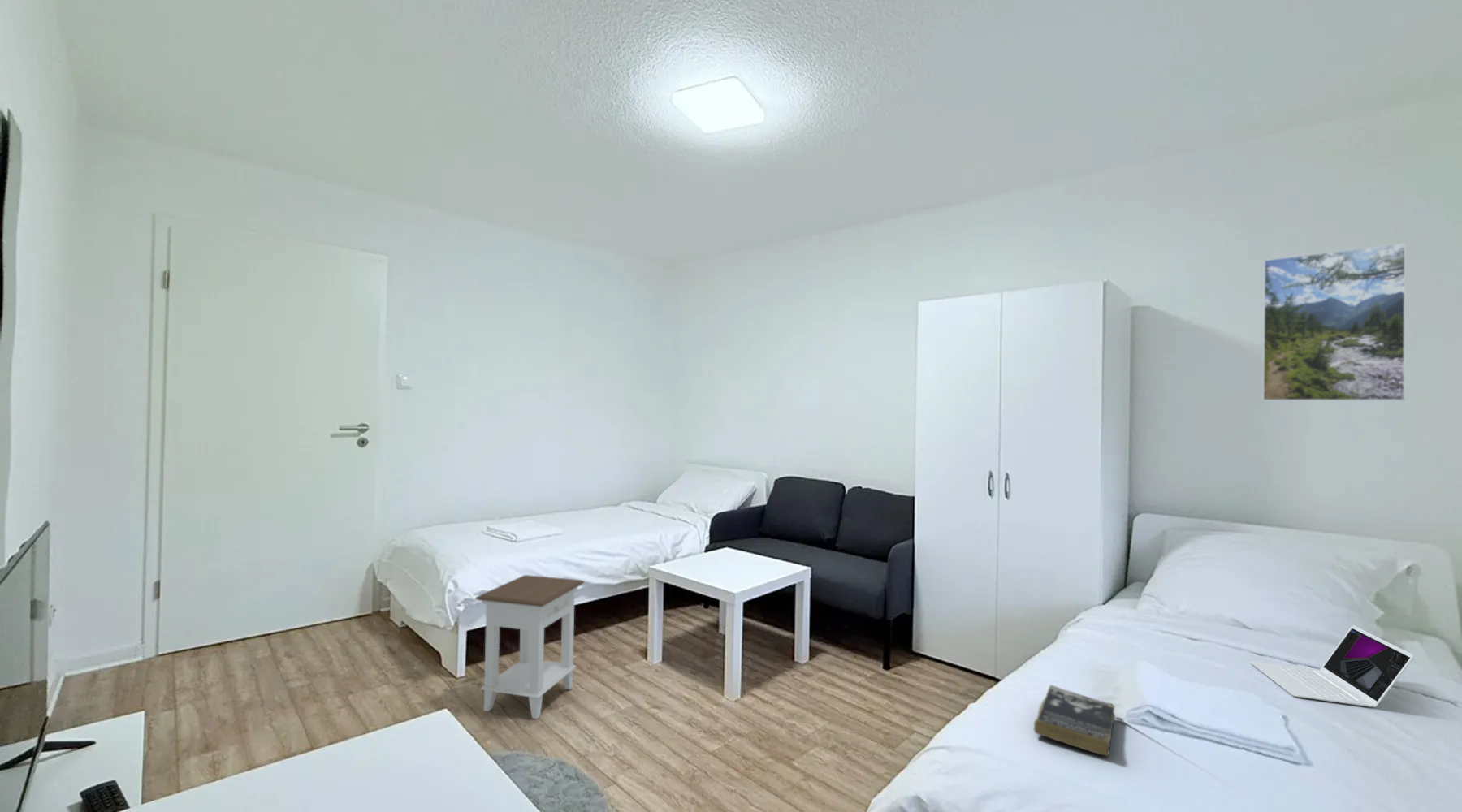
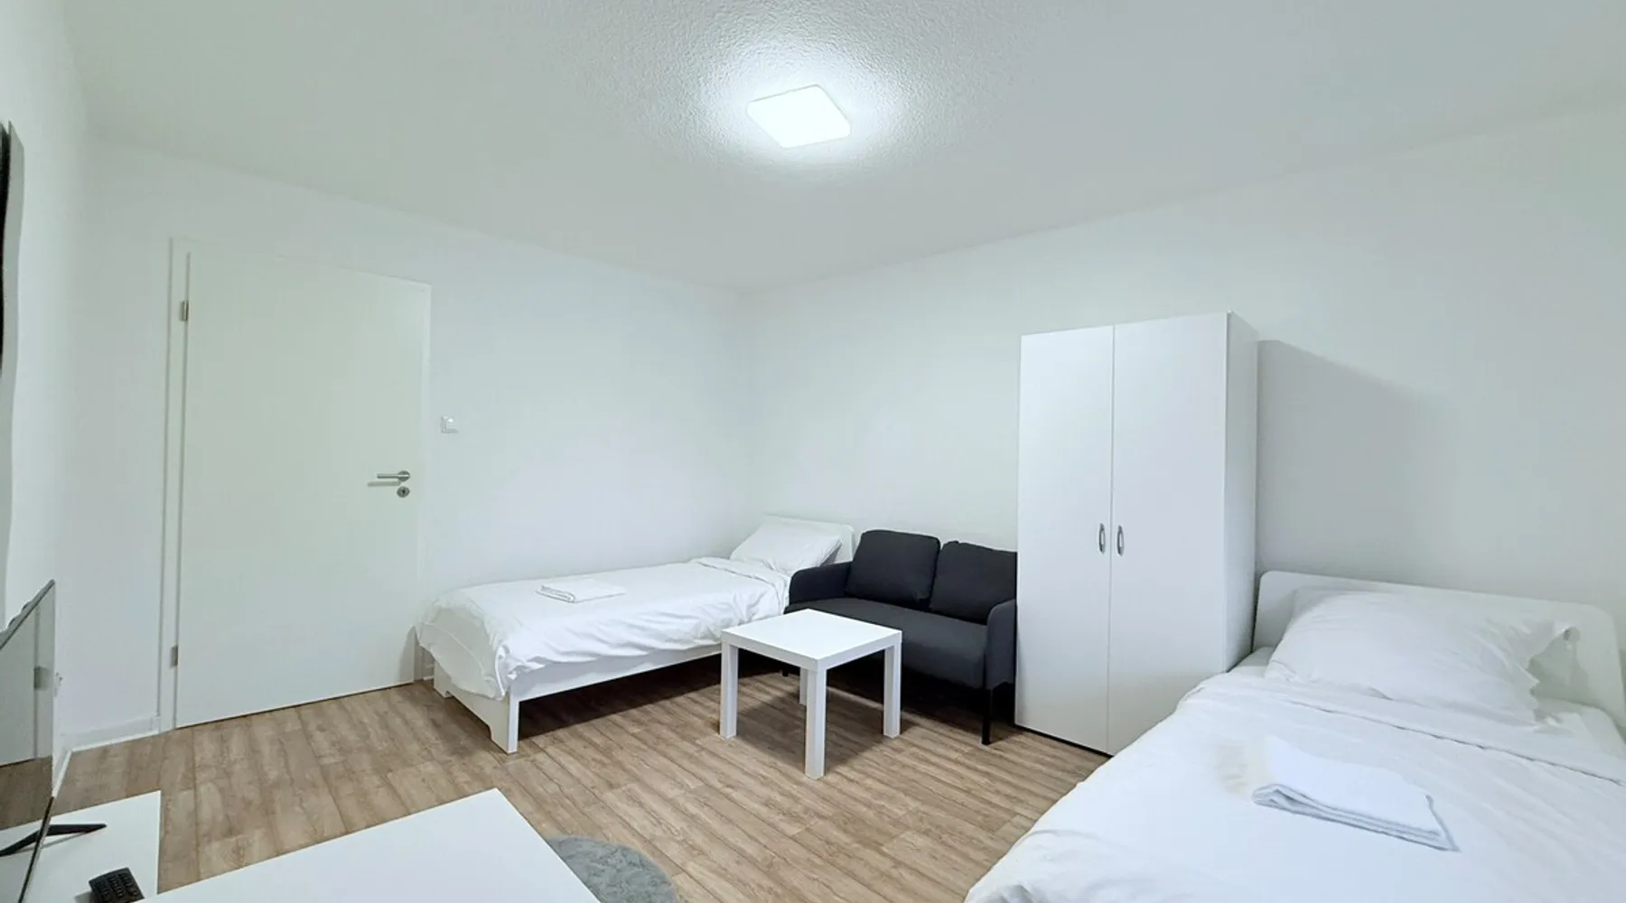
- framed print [1262,242,1407,401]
- book [1033,684,1116,757]
- nightstand [474,574,585,720]
- laptop [1249,624,1414,708]
